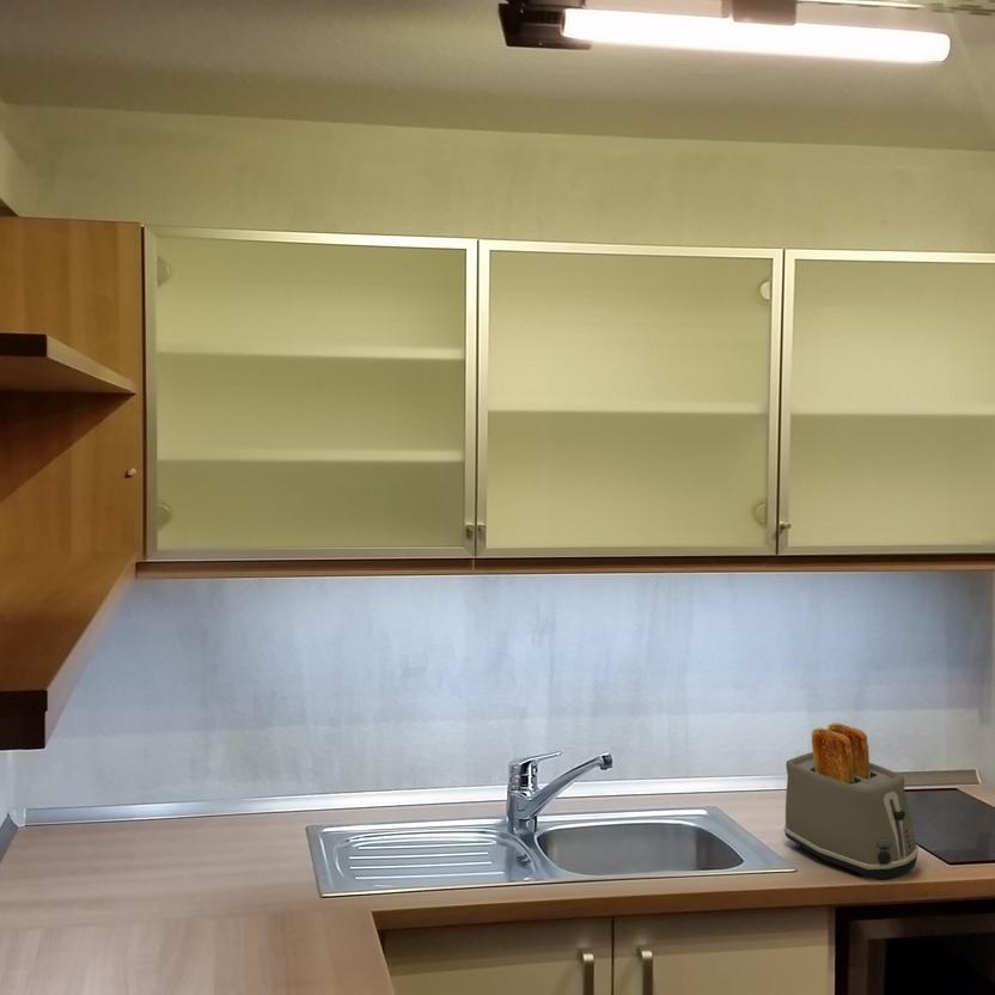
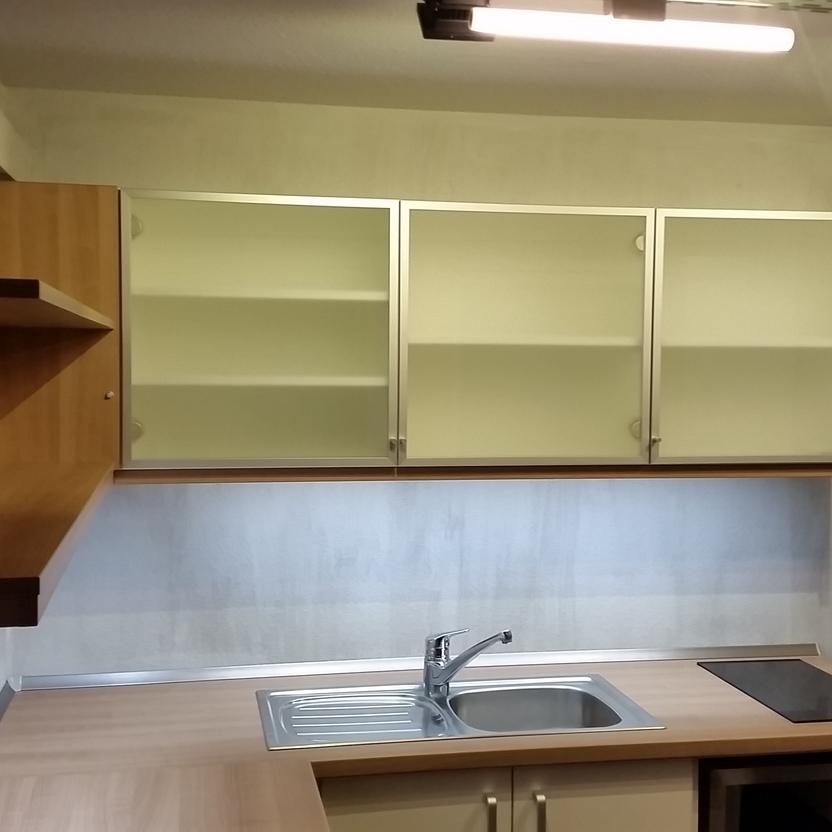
- toaster [782,721,920,881]
